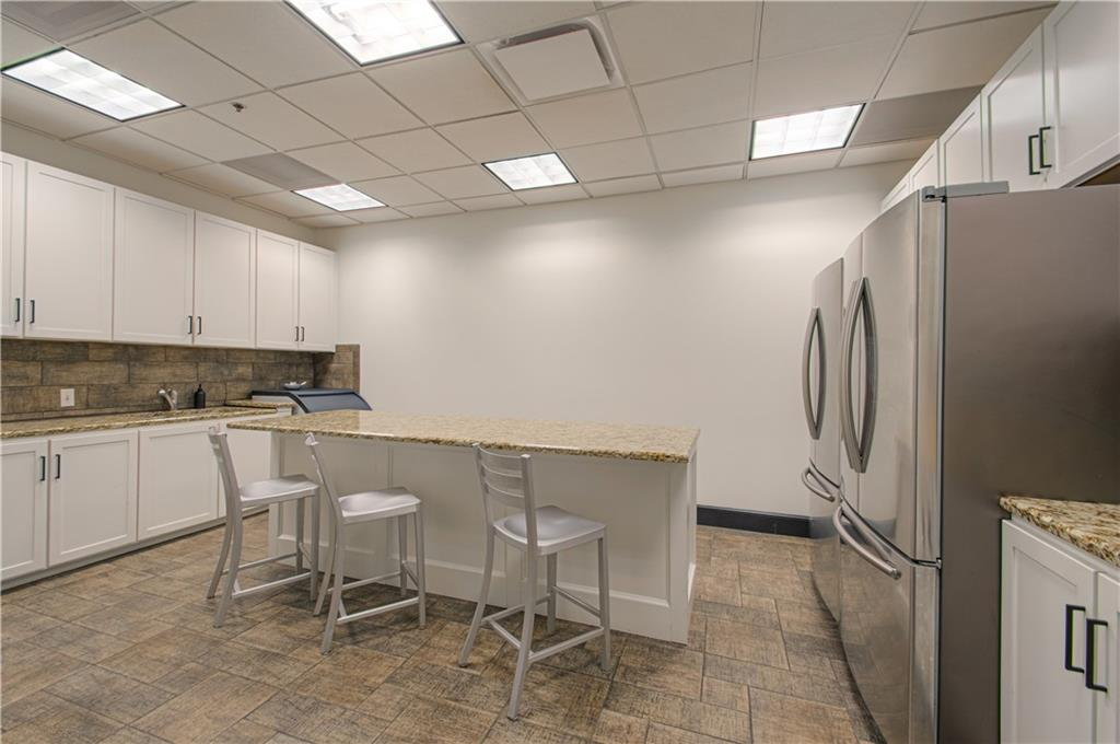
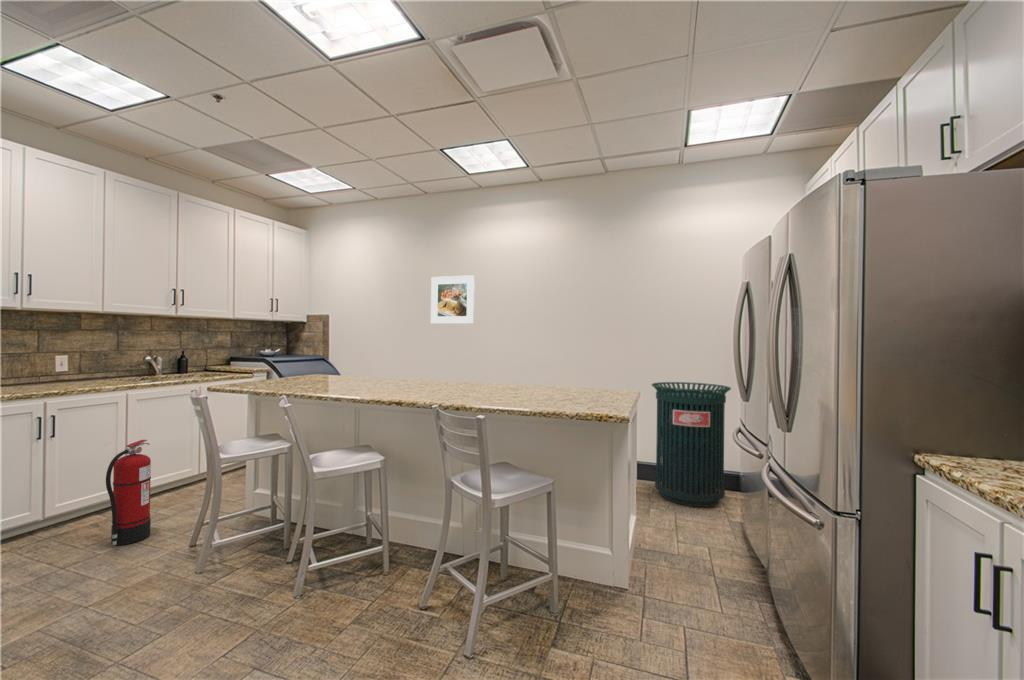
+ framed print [430,274,476,325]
+ fire extinguisher [105,439,152,546]
+ trash can [650,381,732,508]
